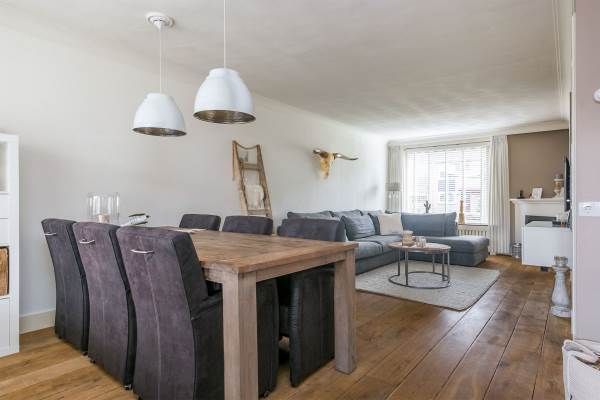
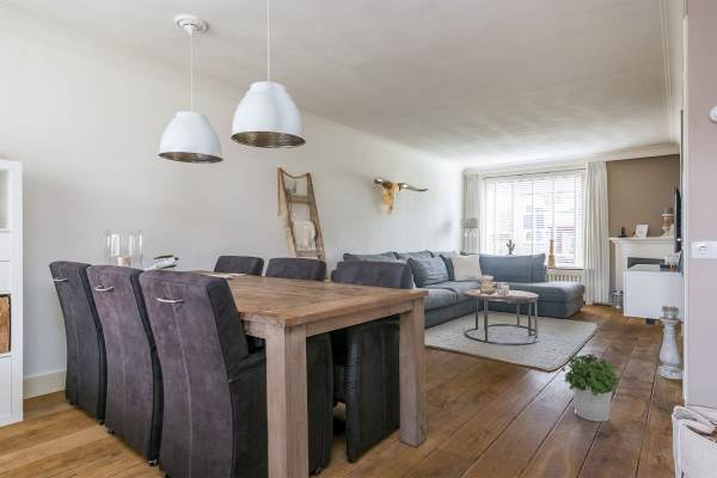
+ potted plant [560,353,619,423]
